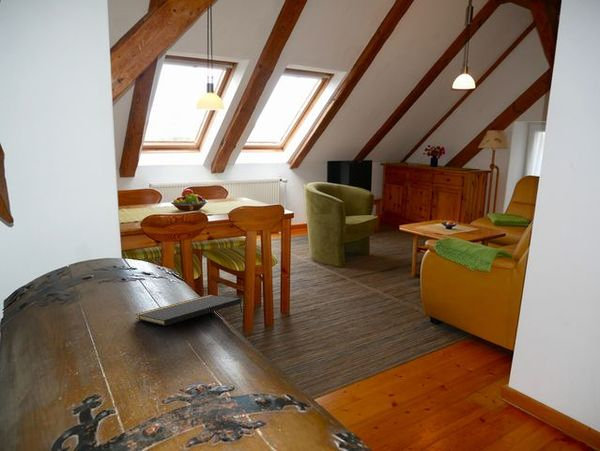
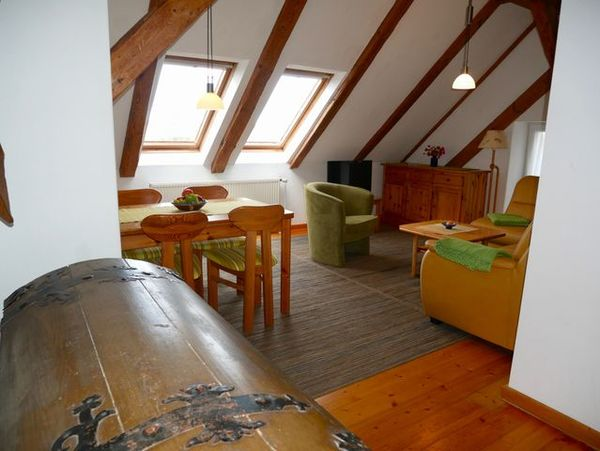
- notepad [135,294,243,327]
